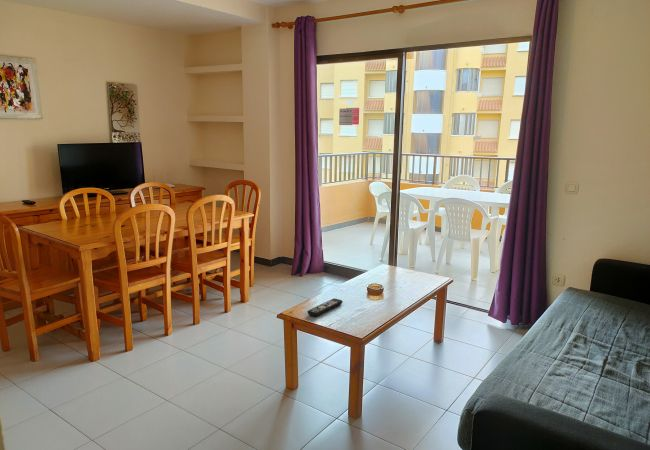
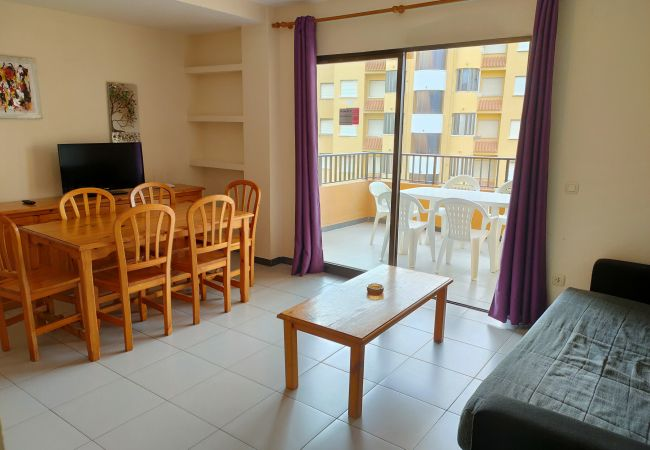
- remote control [306,297,344,317]
